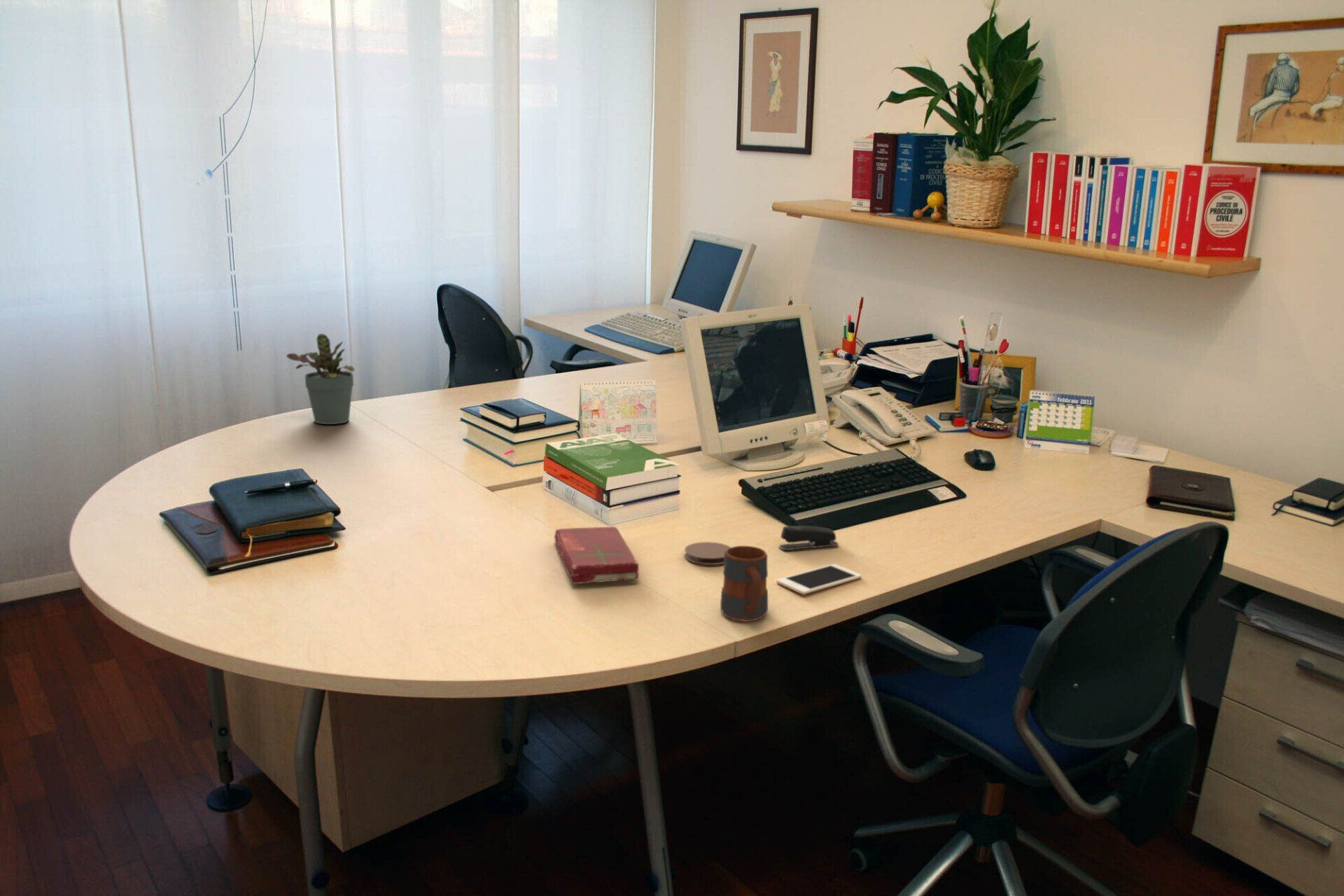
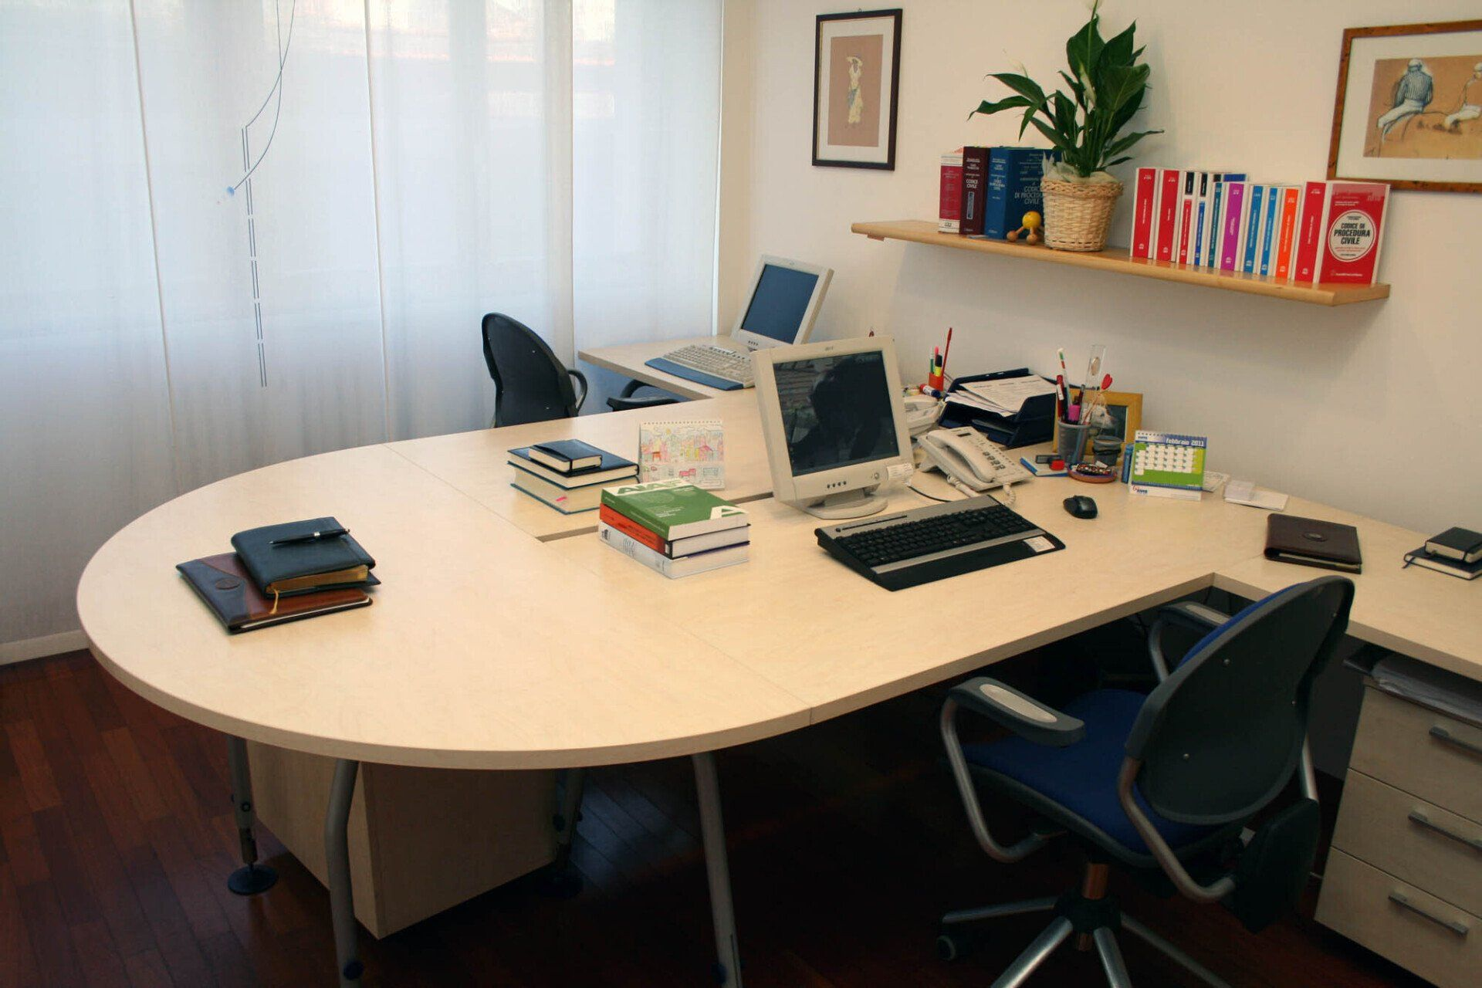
- stapler [778,525,839,551]
- potted plant [286,333,355,425]
- book [554,526,640,584]
- cell phone [776,563,862,595]
- mug [720,545,769,622]
- coaster [684,541,731,566]
